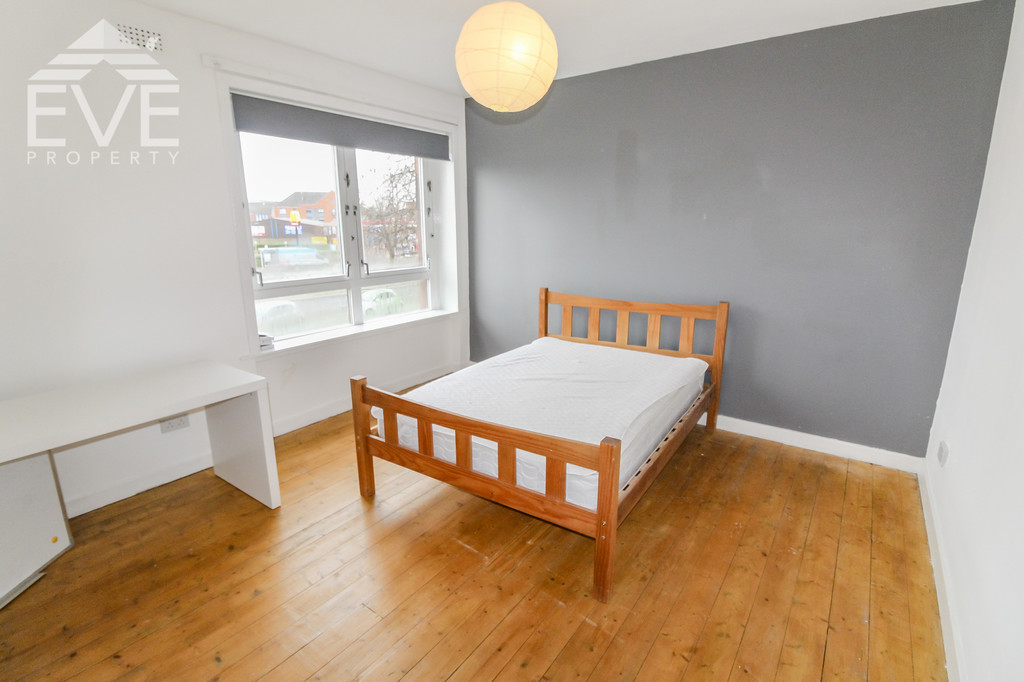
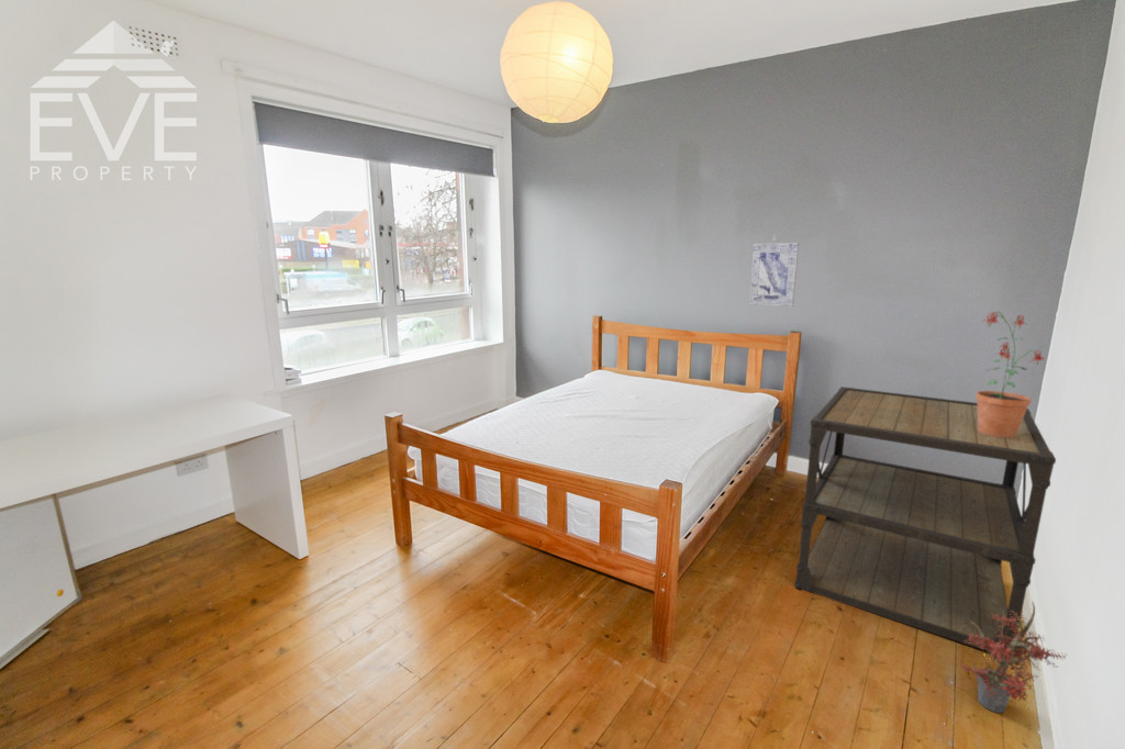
+ potted plant [959,600,1068,714]
+ shelving unit [793,385,1057,659]
+ wall art [748,242,800,308]
+ potted plant [974,311,1046,438]
